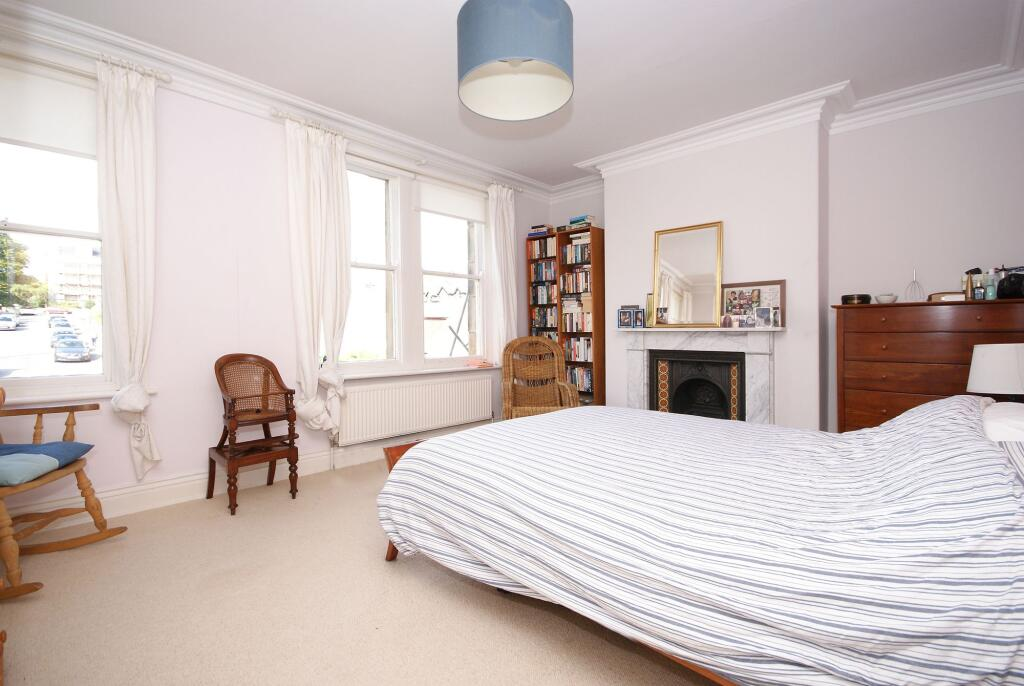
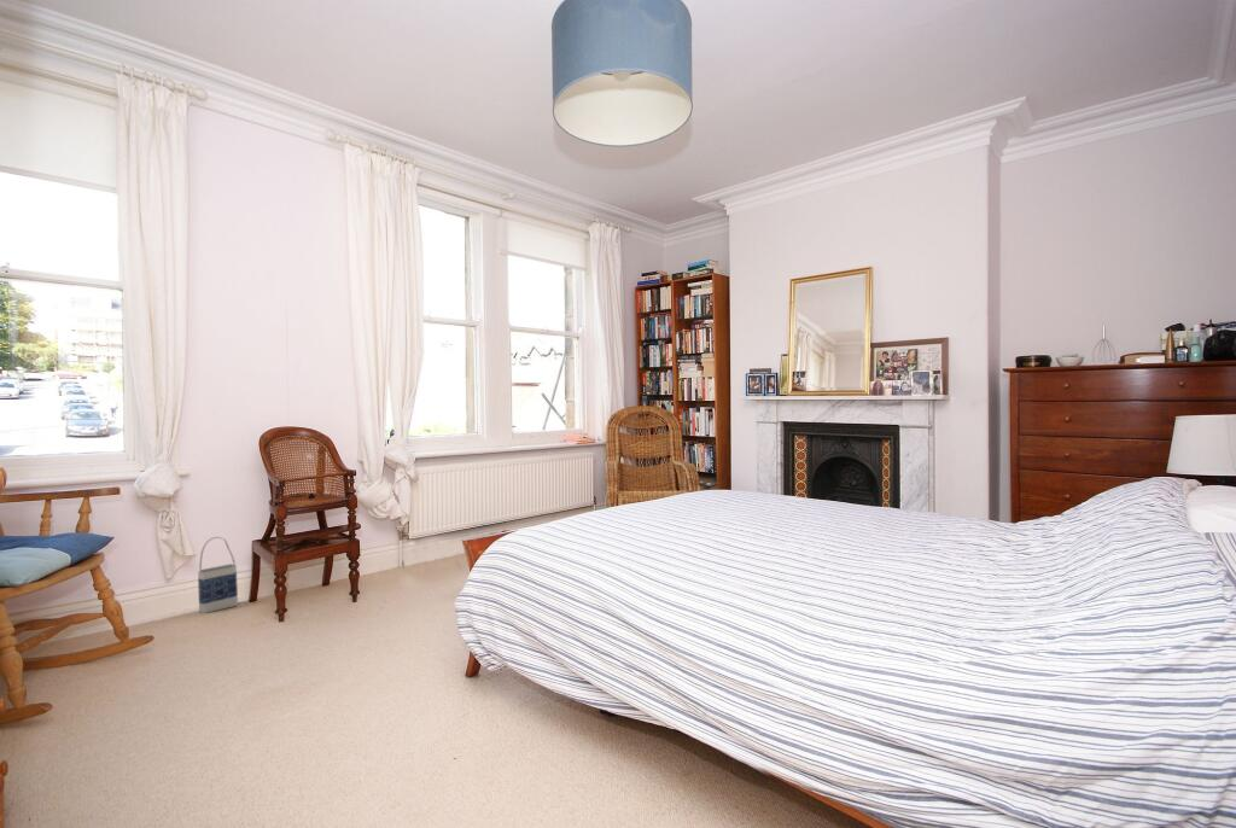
+ bag [197,536,239,614]
